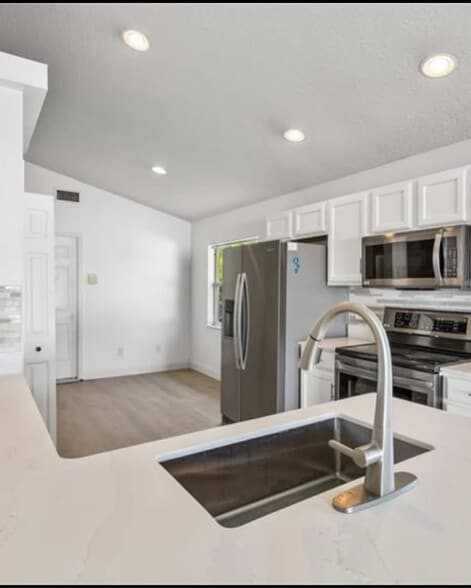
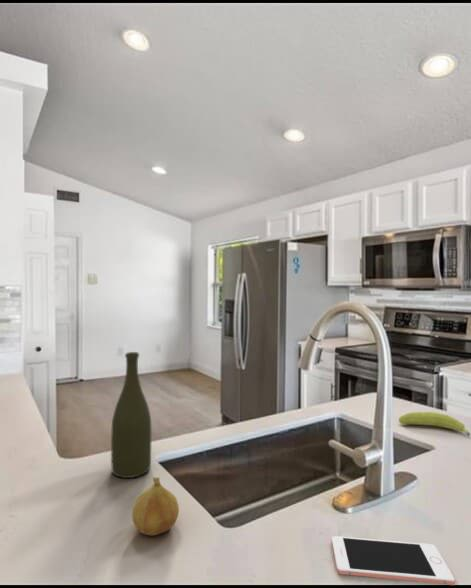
+ bottle [110,351,152,479]
+ fruit [131,476,180,536]
+ fruit [398,411,471,437]
+ cell phone [331,535,456,586]
